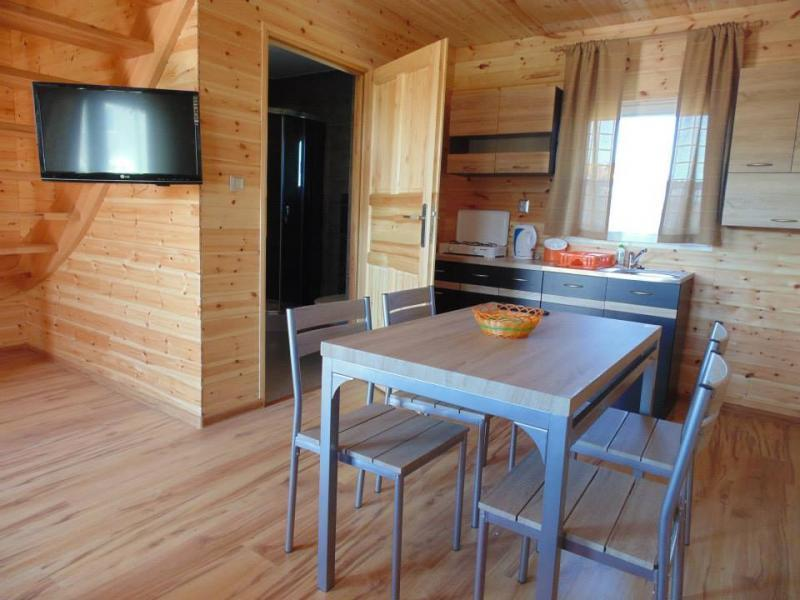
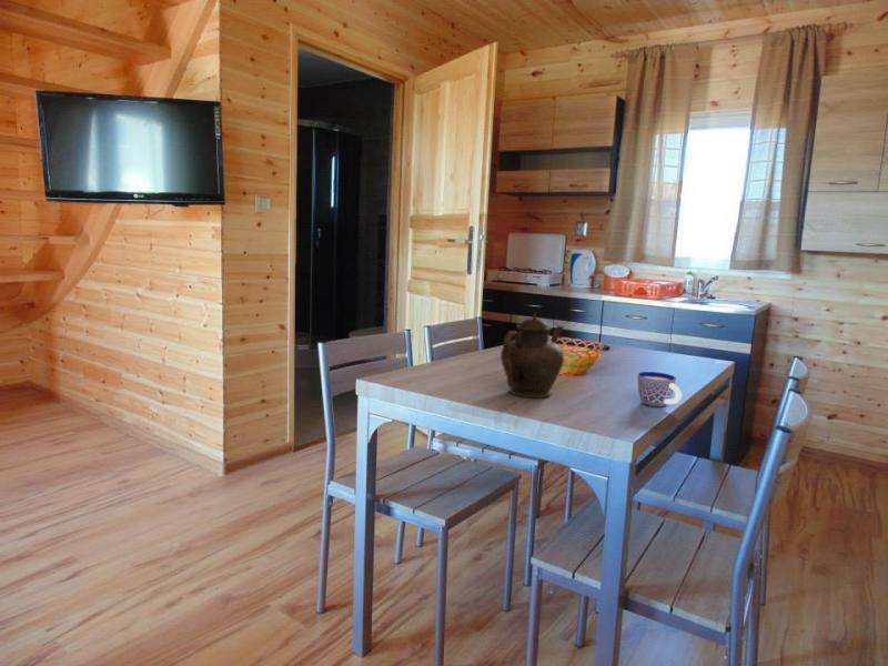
+ teapot [500,312,566,398]
+ cup [637,371,683,407]
